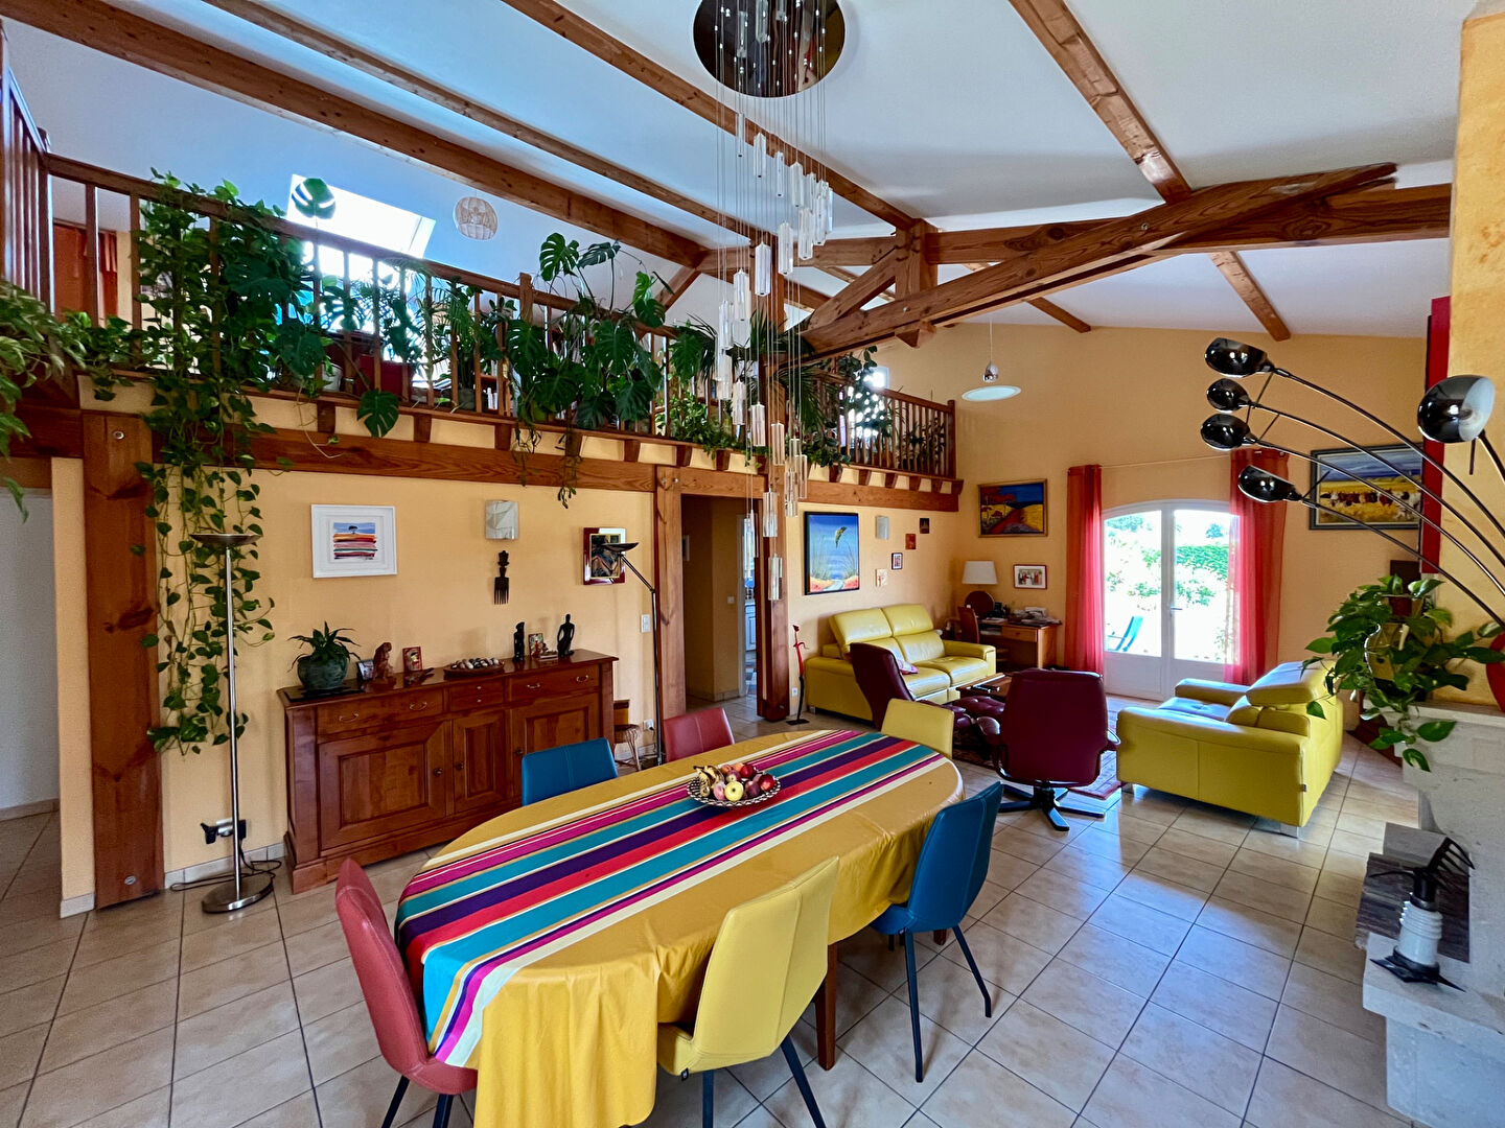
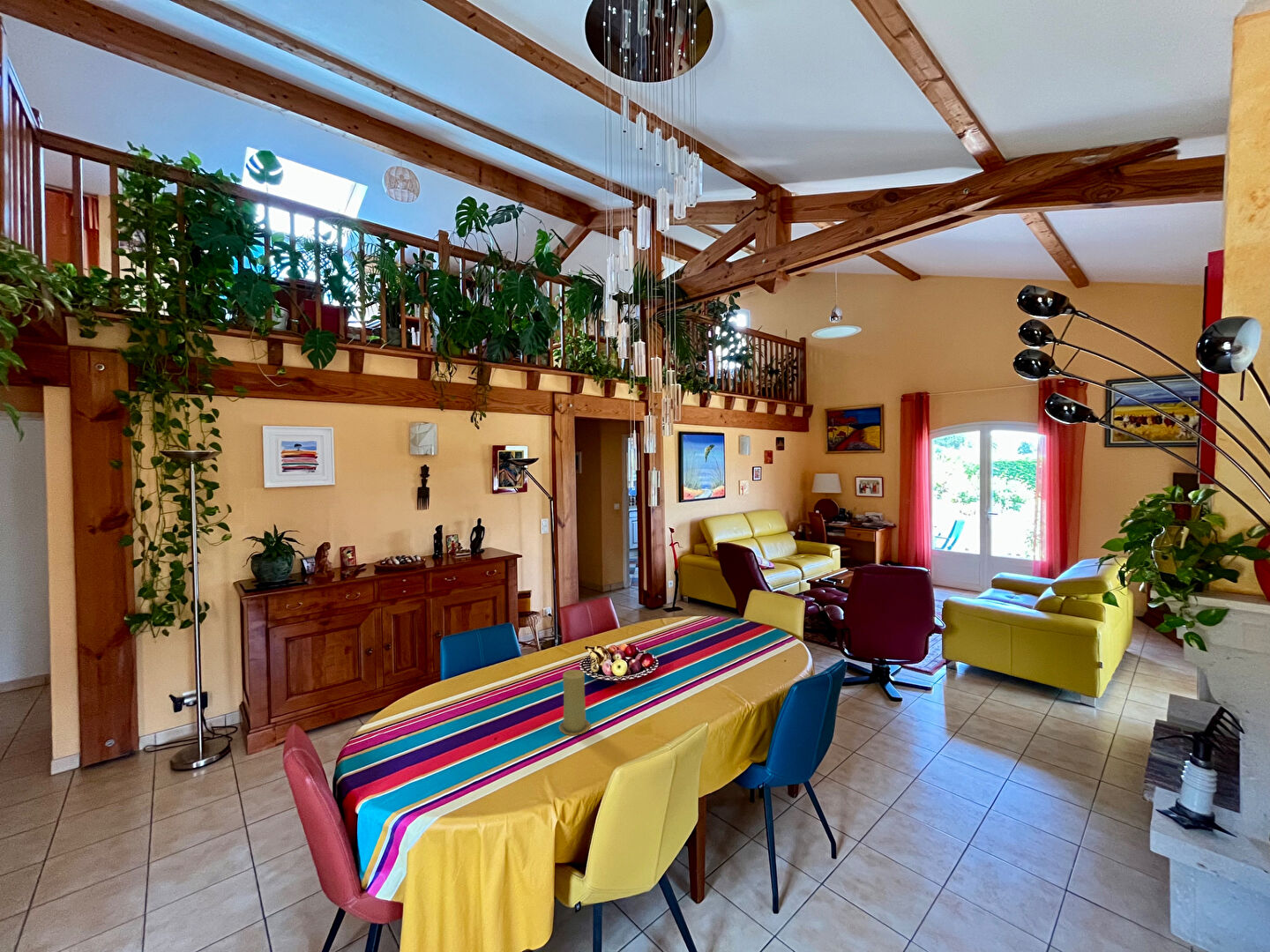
+ candle [558,669,591,736]
